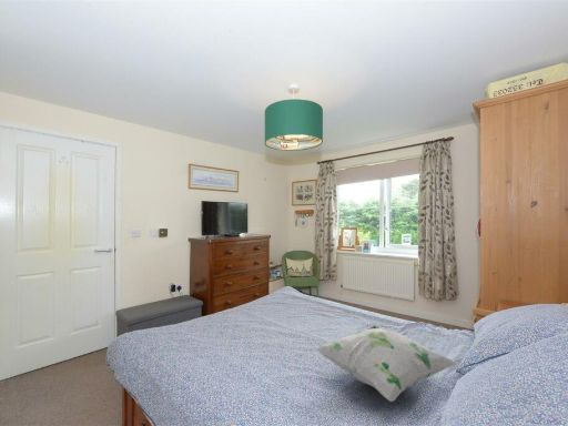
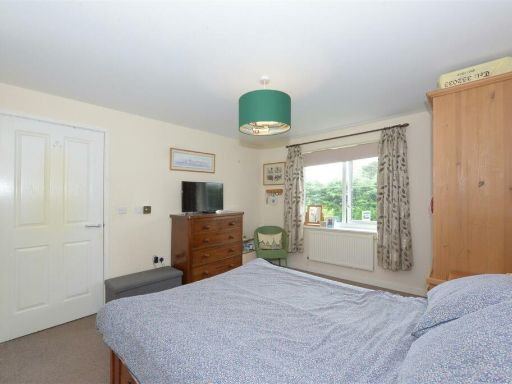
- decorative pillow [315,325,459,403]
